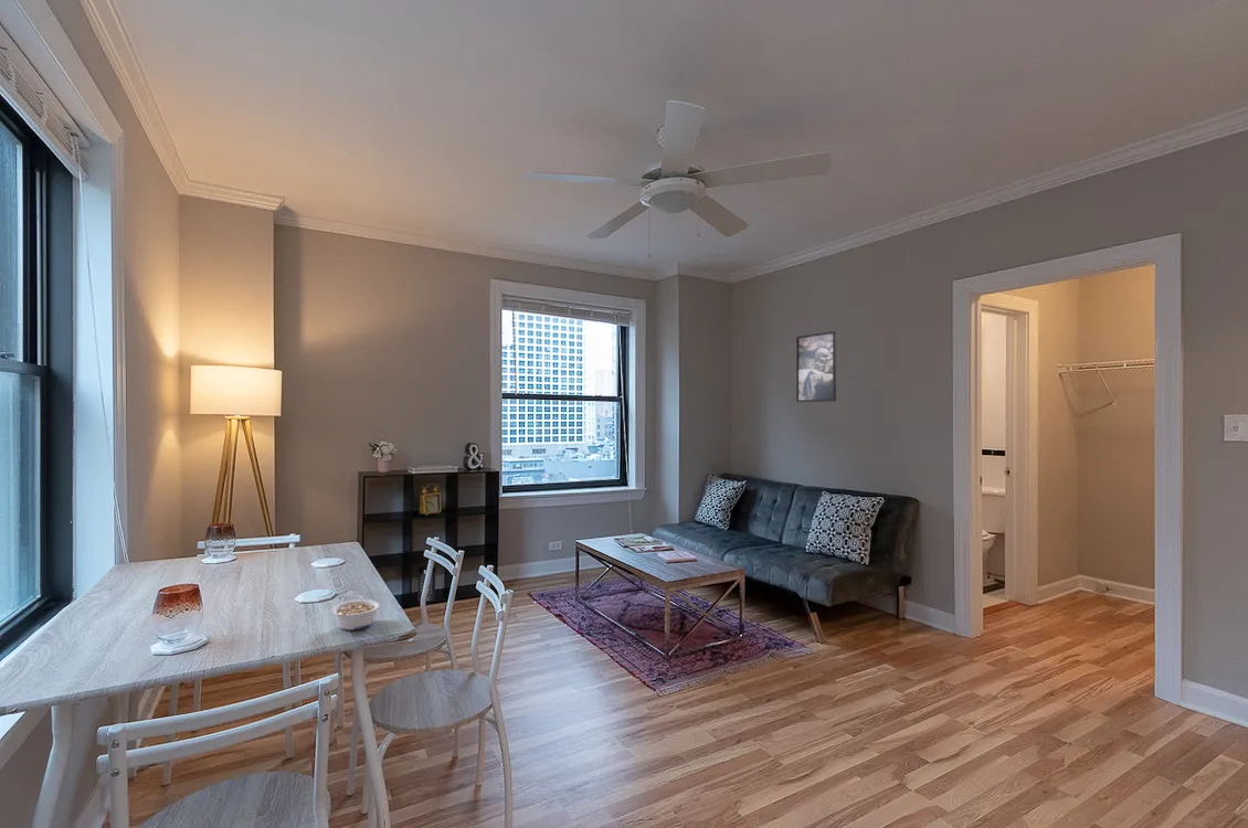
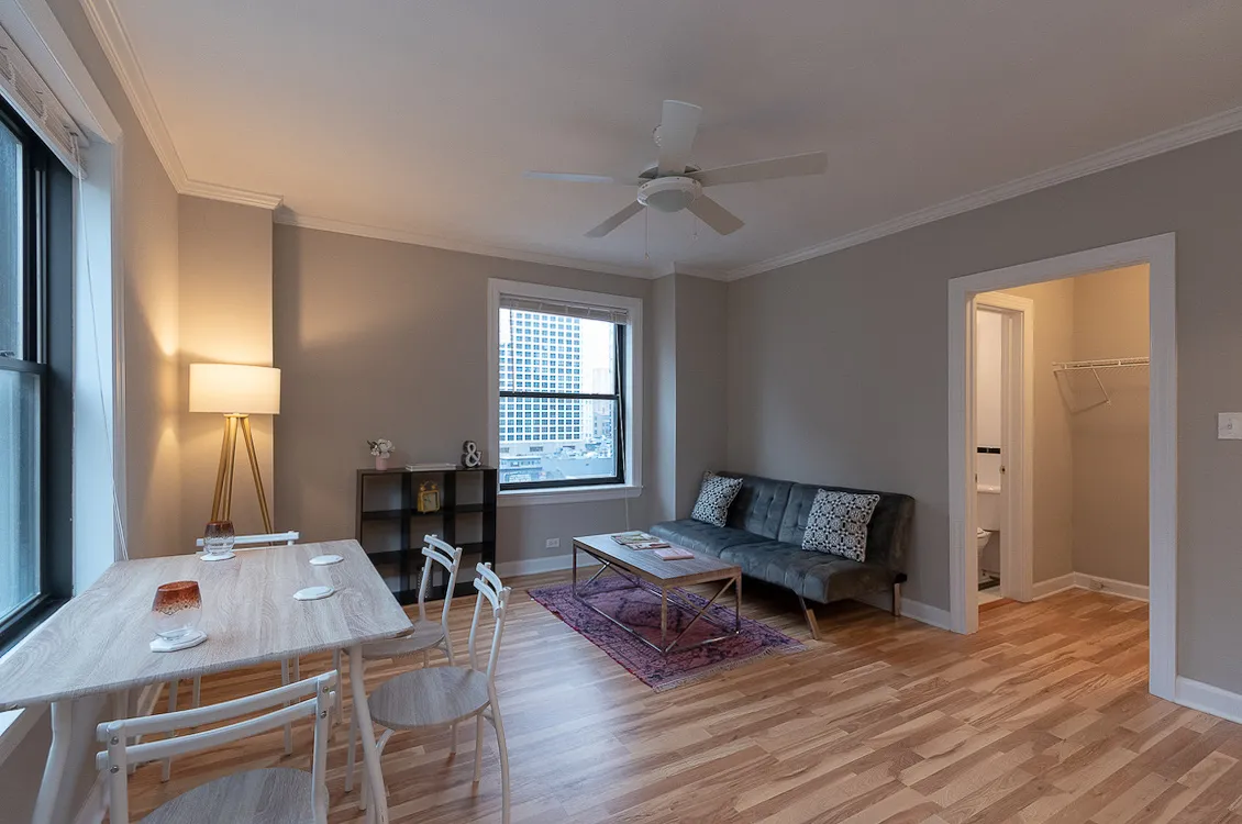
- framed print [795,330,837,403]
- legume [330,598,381,631]
